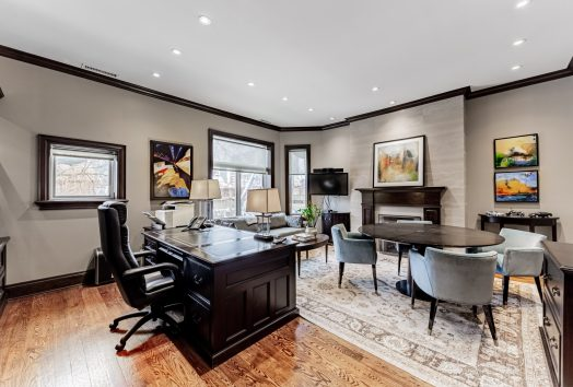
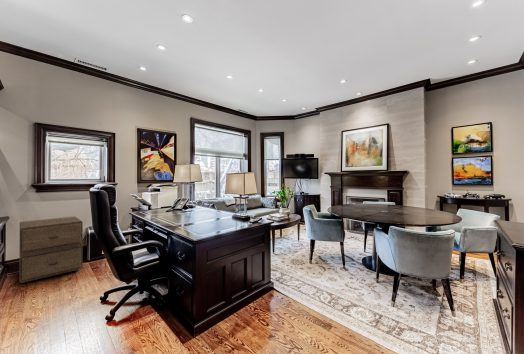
+ filing cabinet [18,215,84,284]
